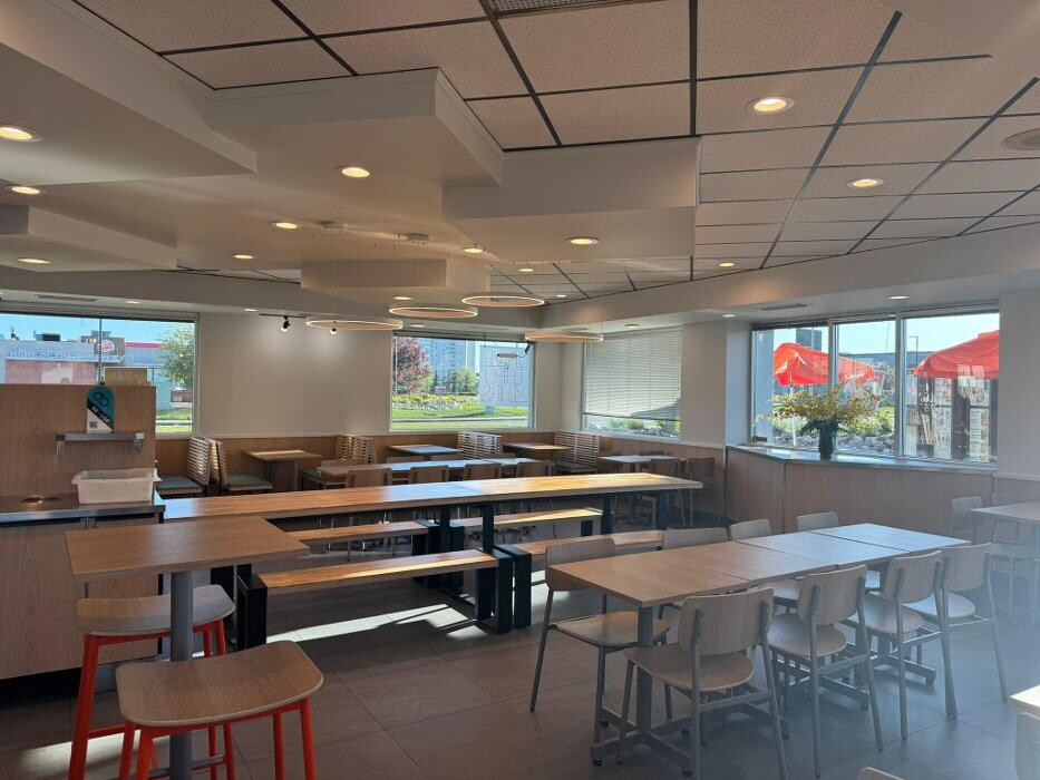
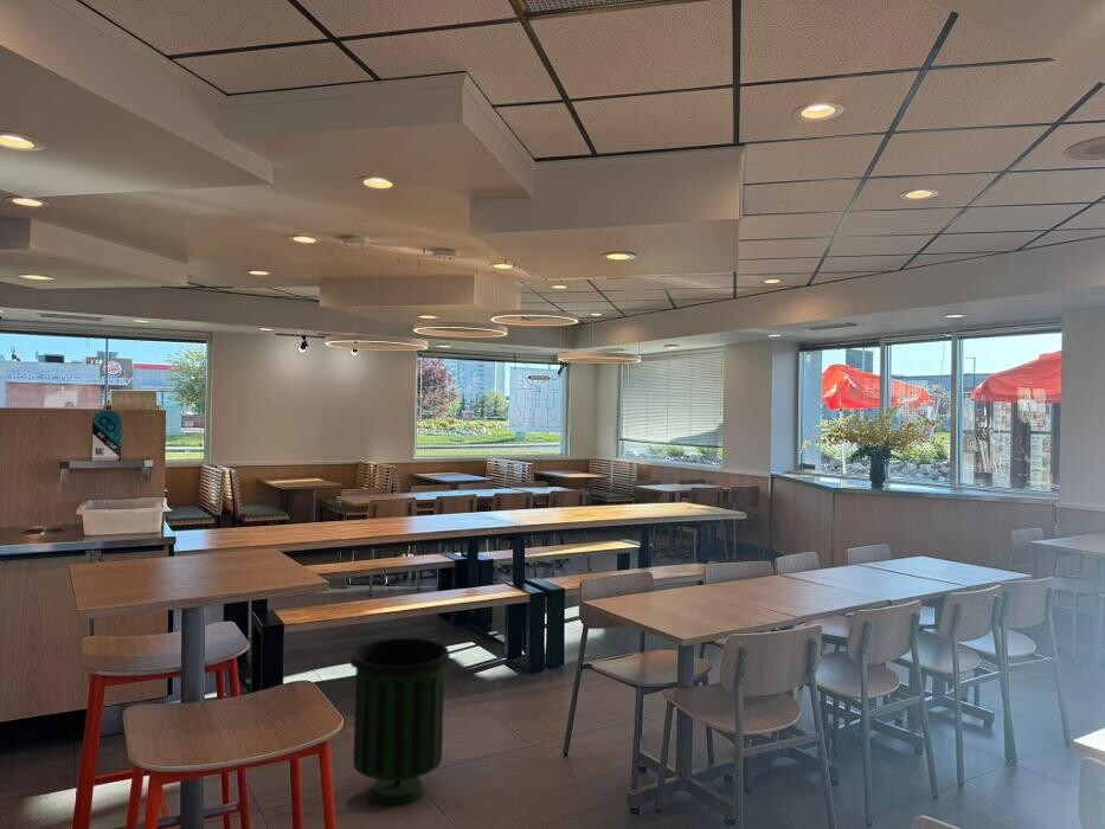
+ trash can [349,637,451,806]
